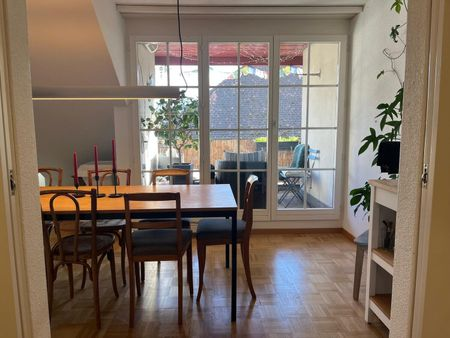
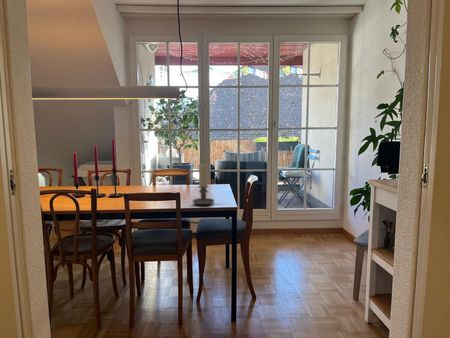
+ candle holder [192,163,215,206]
